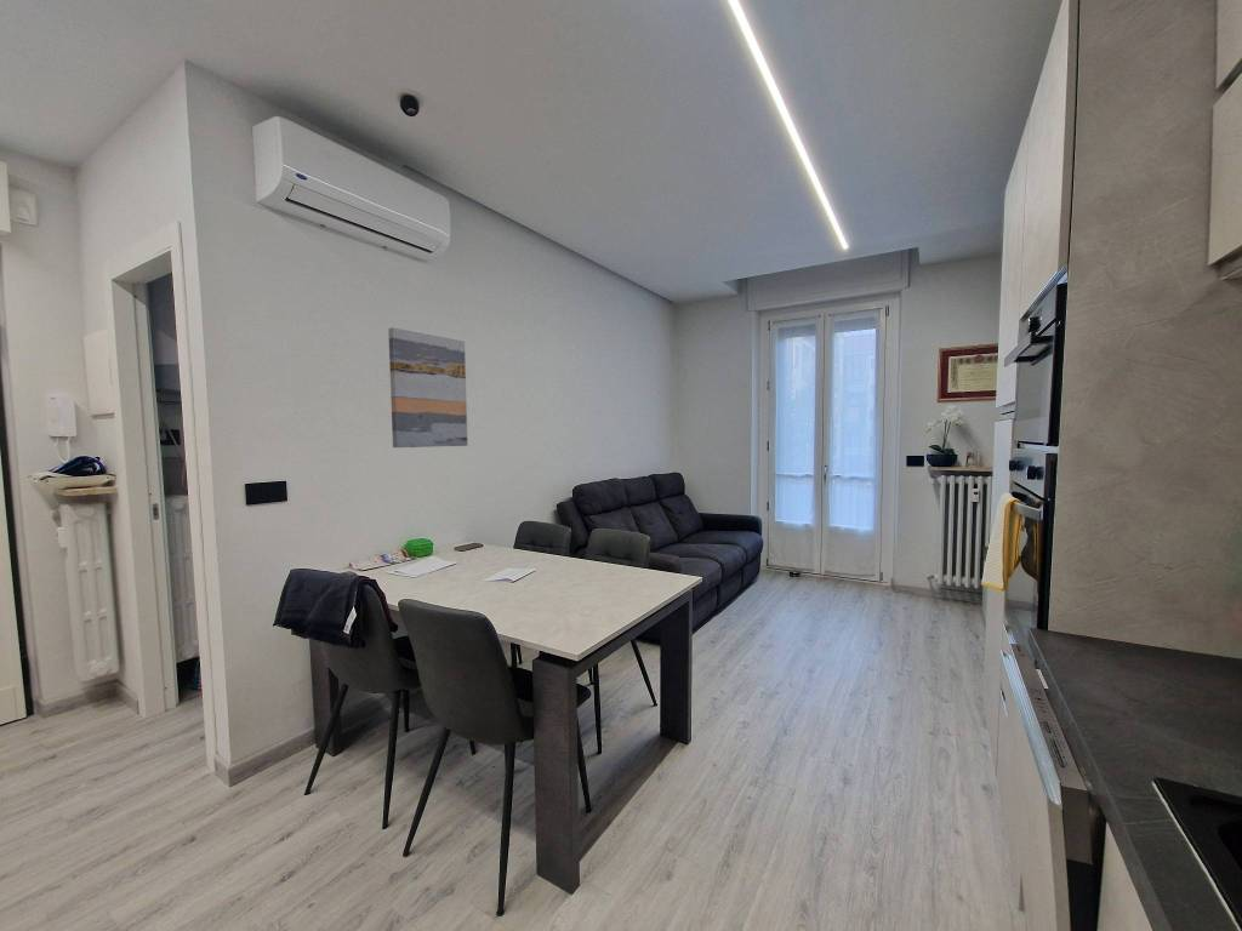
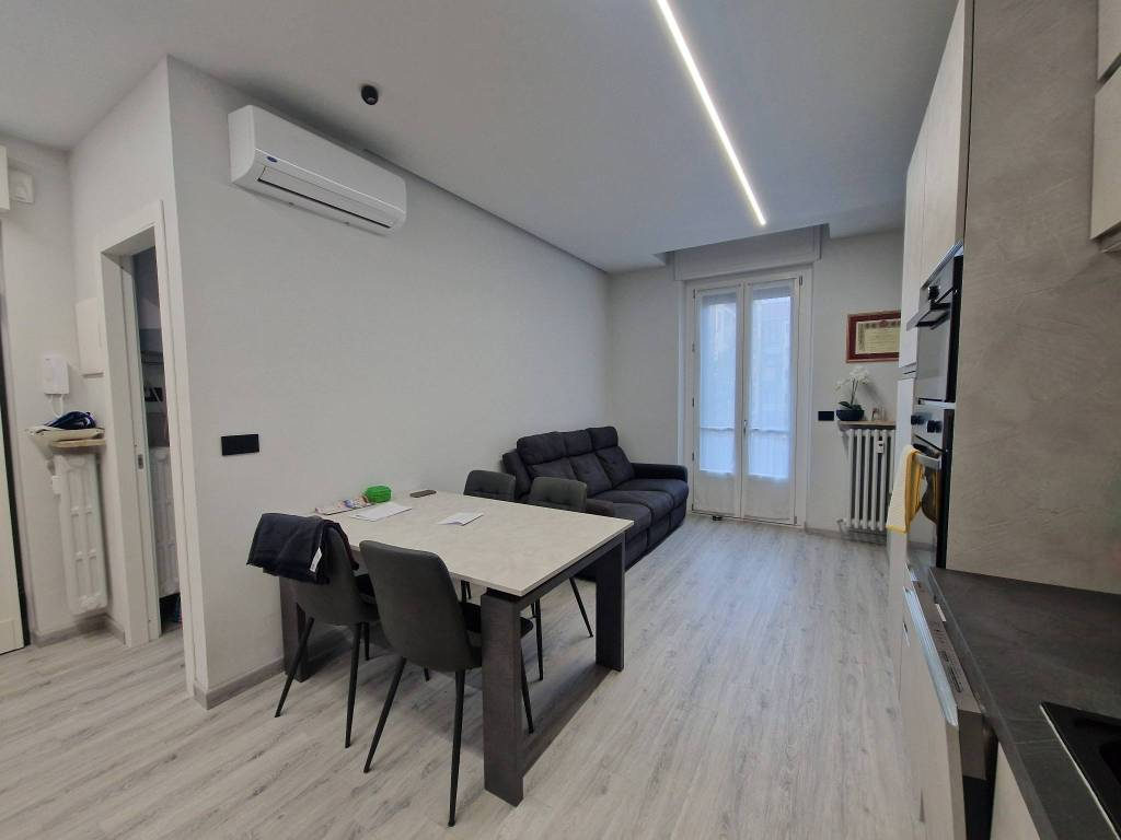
- wall art [387,326,469,449]
